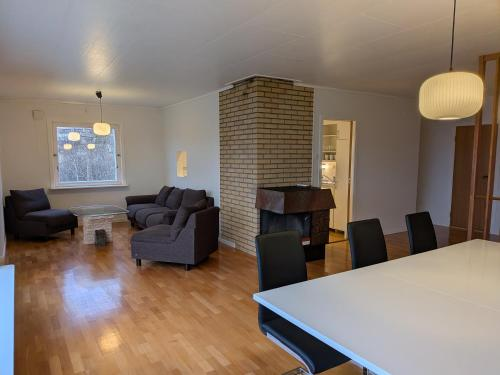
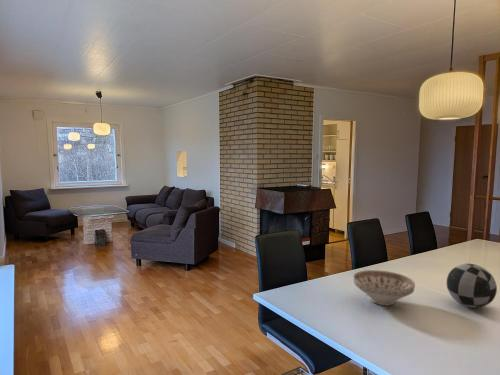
+ decorative bowl [352,269,416,307]
+ decorative ball [446,263,498,309]
